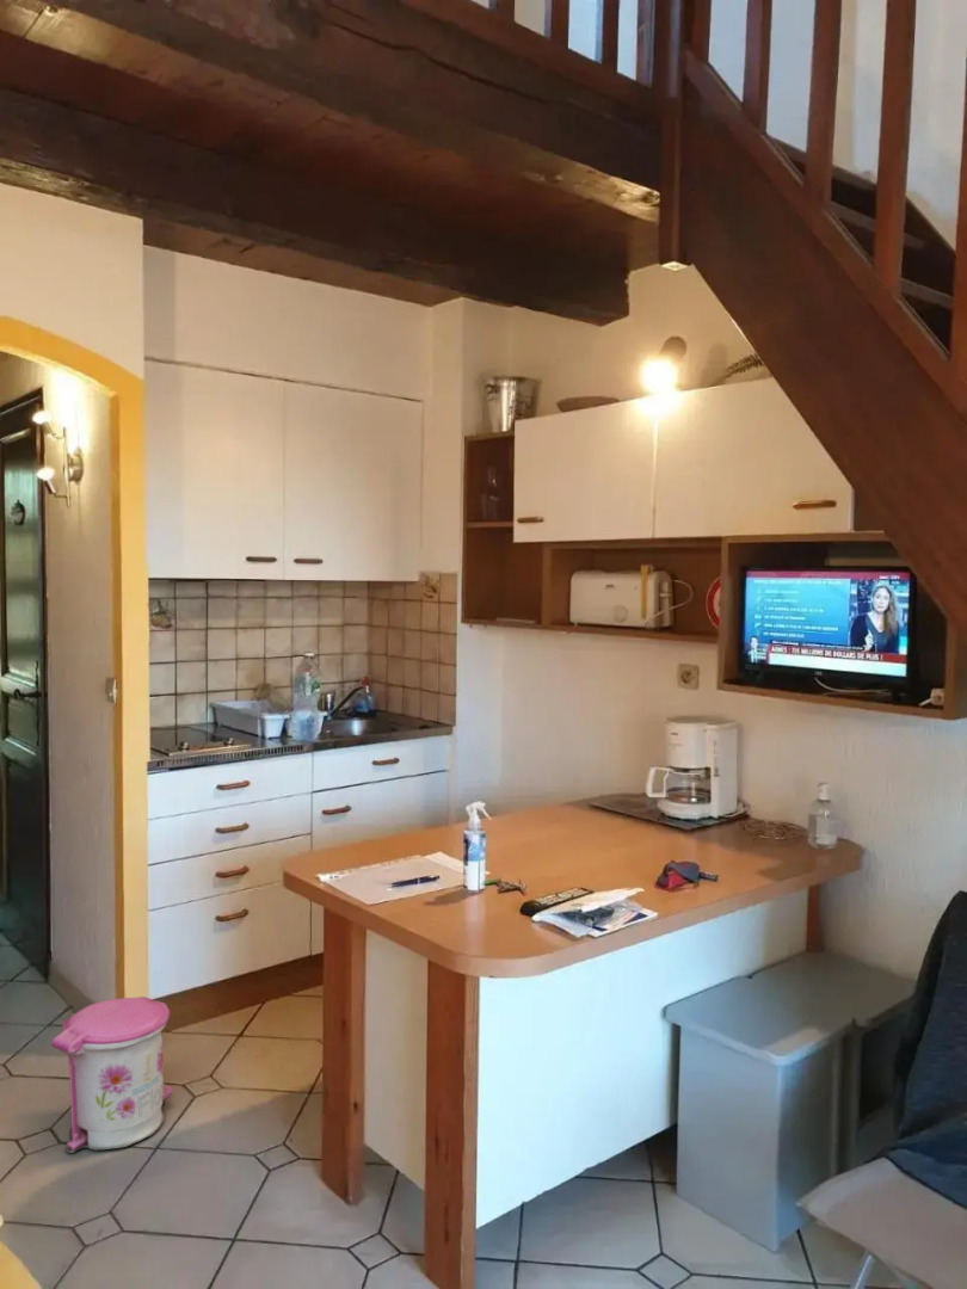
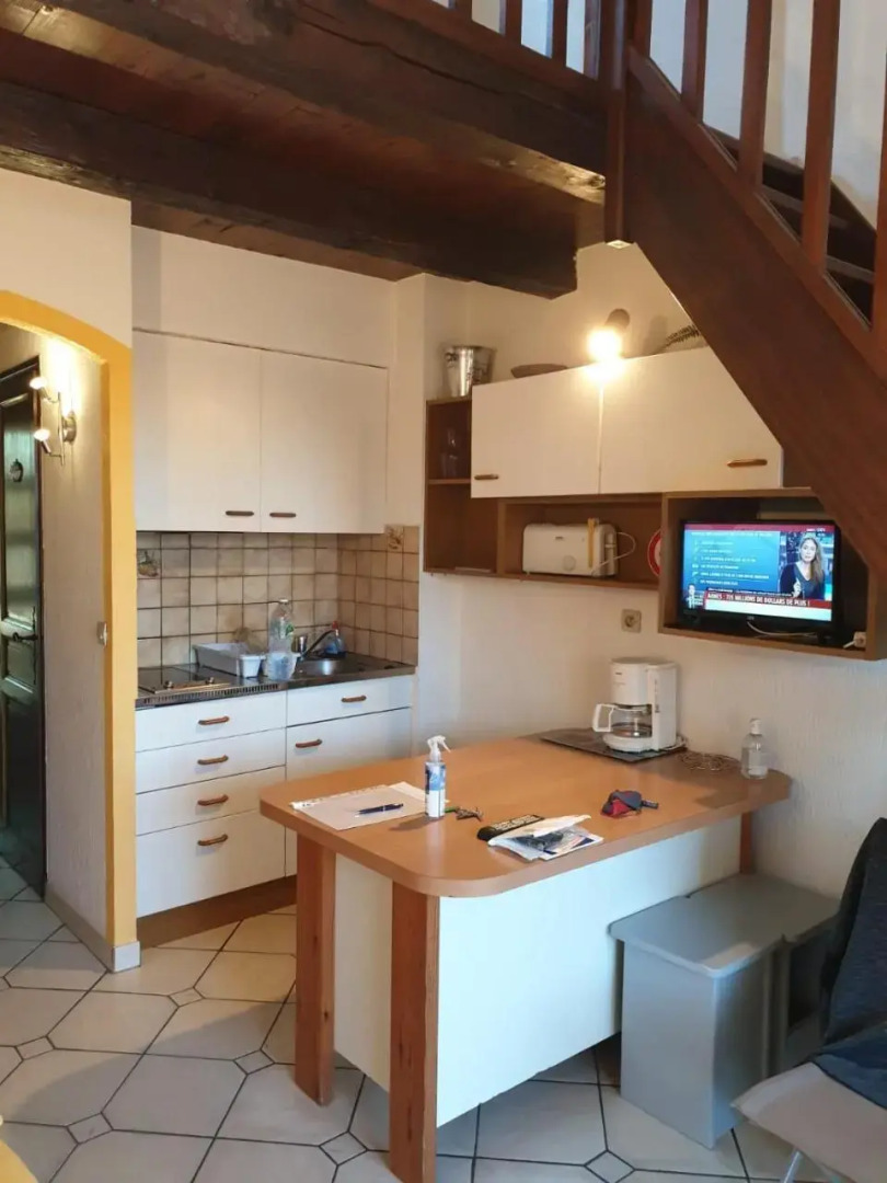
- trash can [50,995,174,1154]
